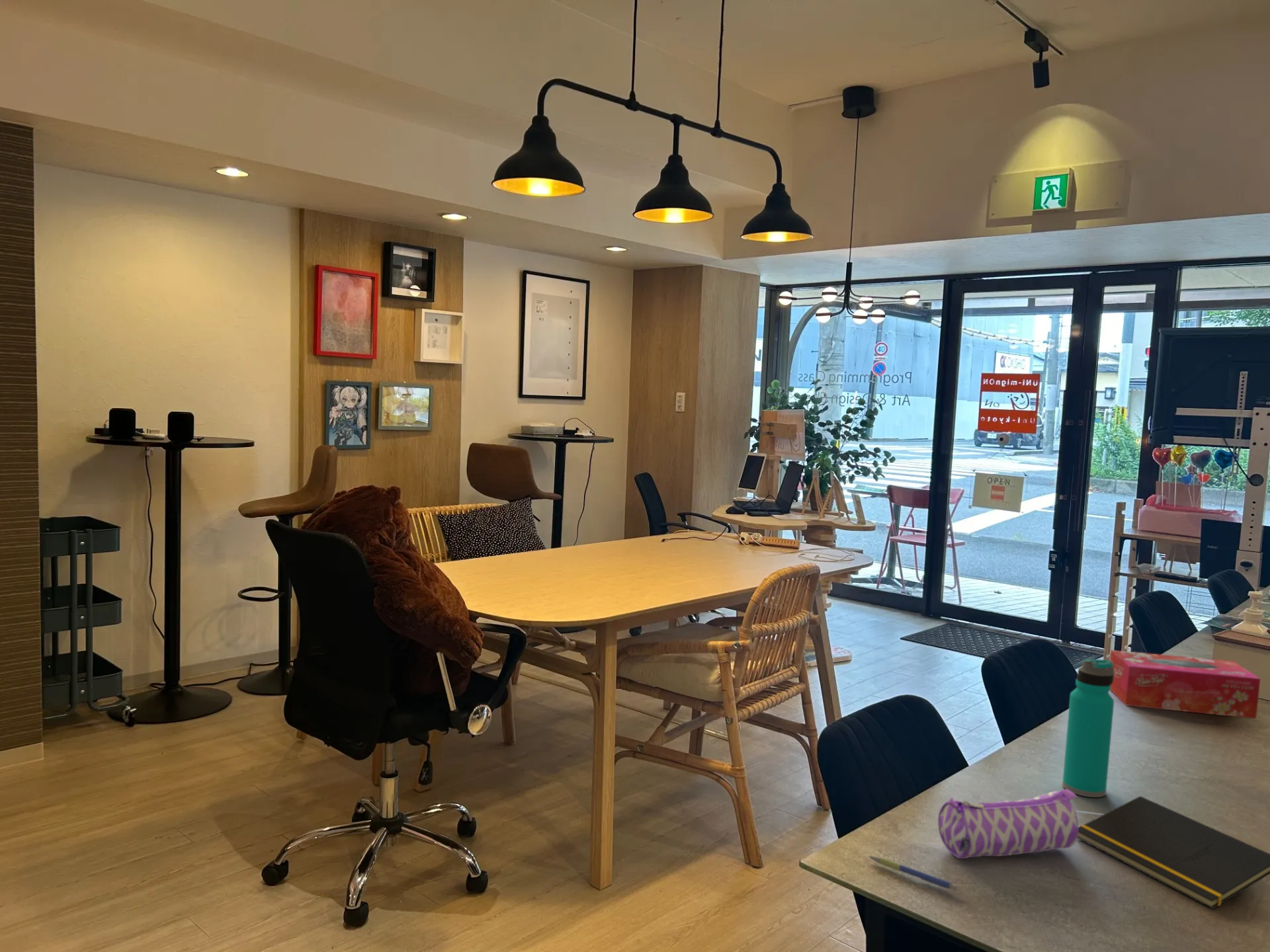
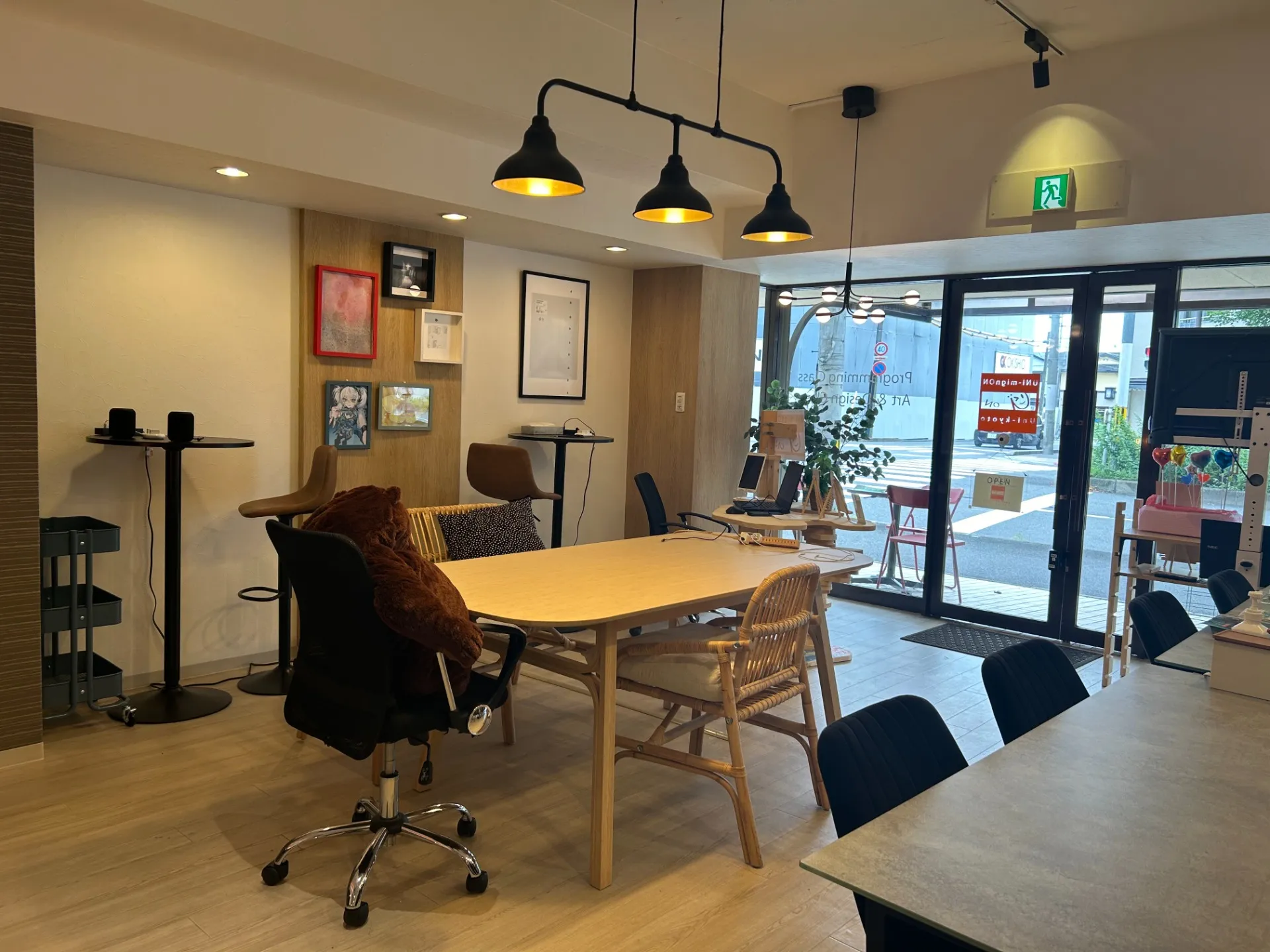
- pen [868,855,958,891]
- tissue box [1109,649,1261,719]
- pencil case [937,789,1079,859]
- water bottle [1062,658,1115,798]
- notepad [1077,795,1270,910]
